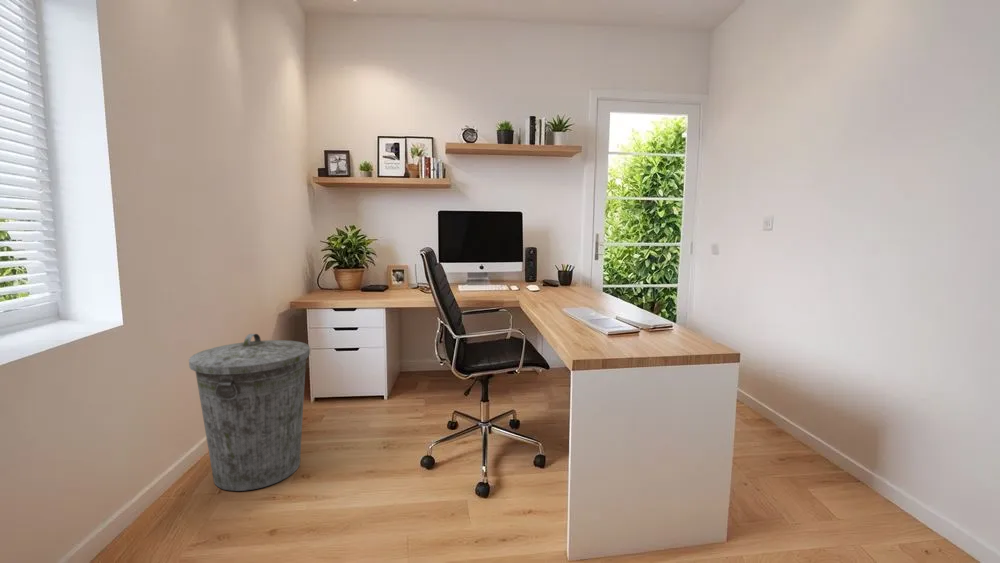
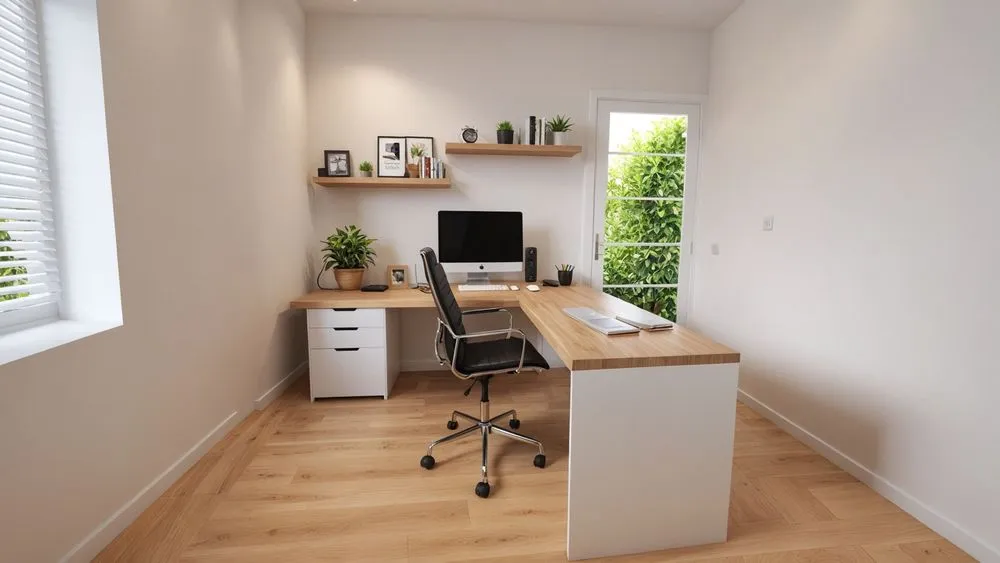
- trash can [188,333,311,492]
